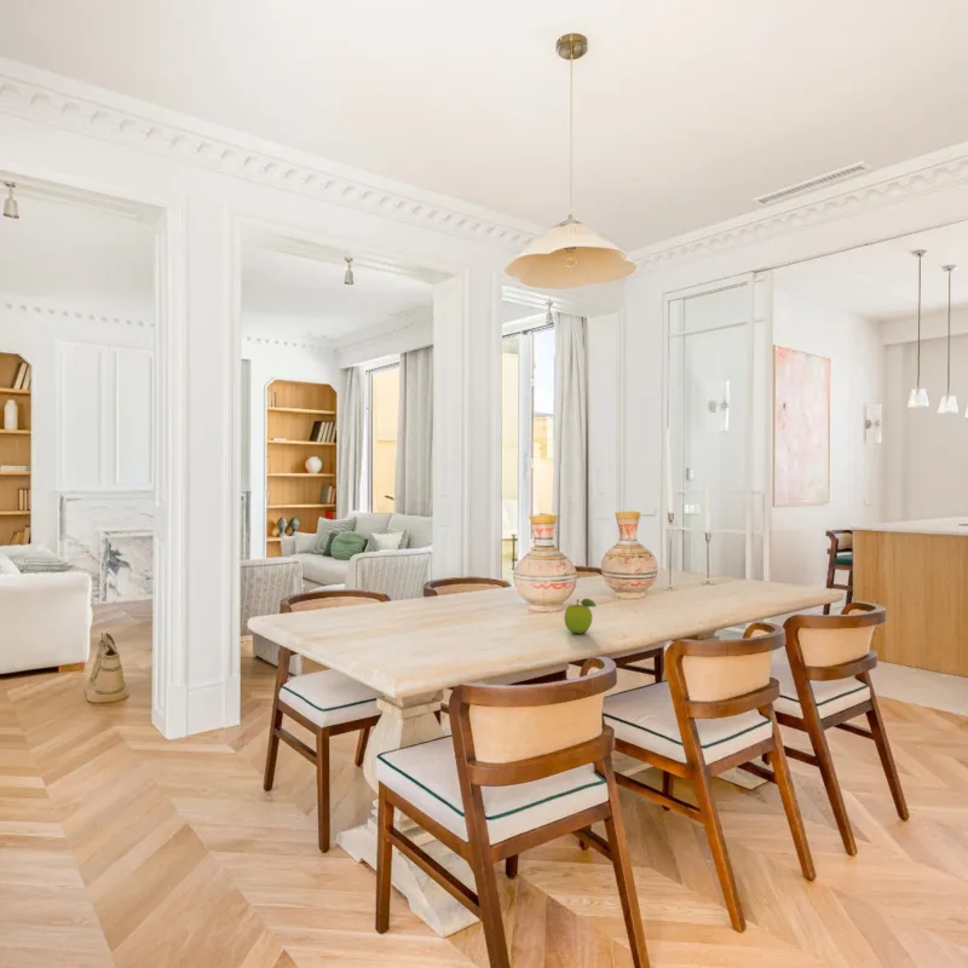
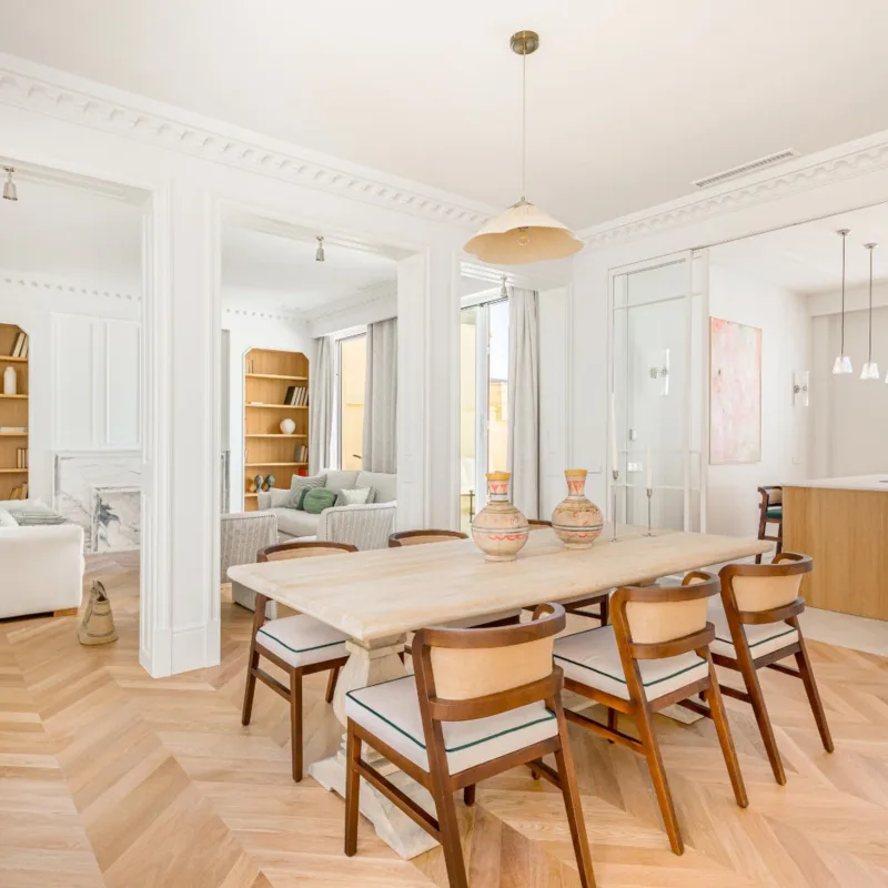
- fruit [563,598,598,635]
